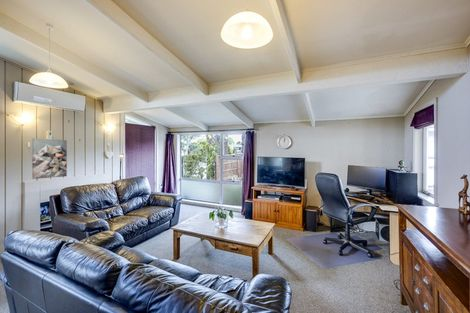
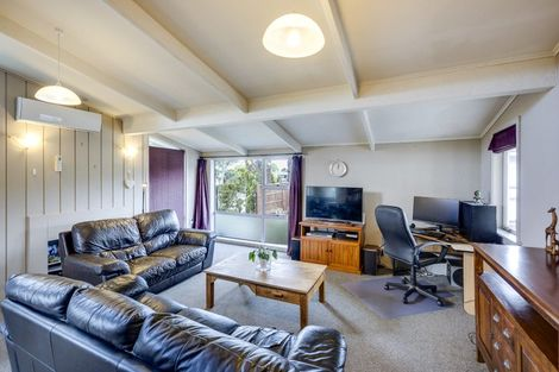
- wall art [31,137,68,180]
